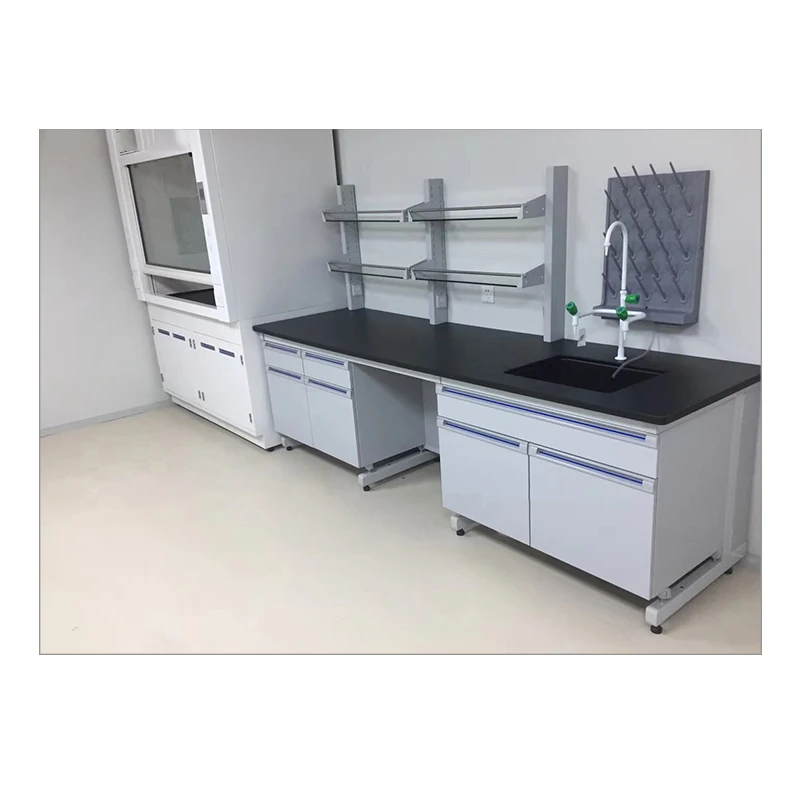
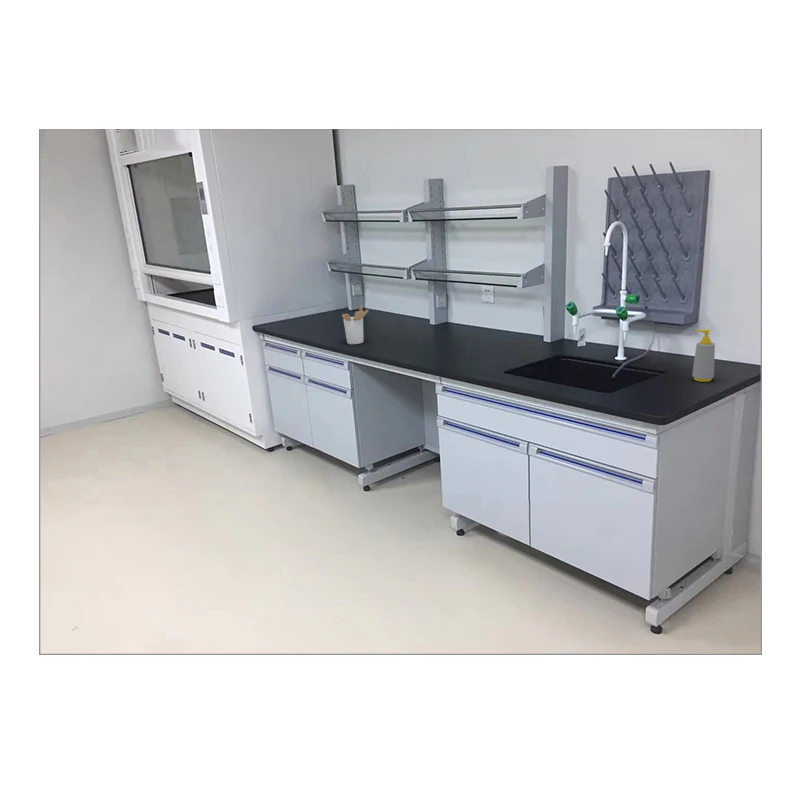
+ soap bottle [691,328,716,383]
+ utensil holder [341,304,370,345]
